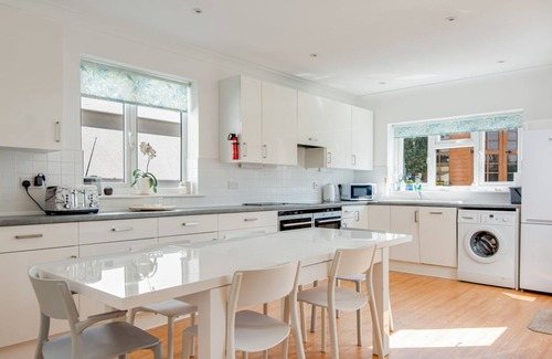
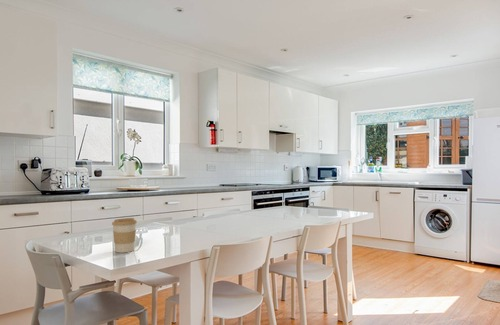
+ coffee cup [111,217,138,254]
